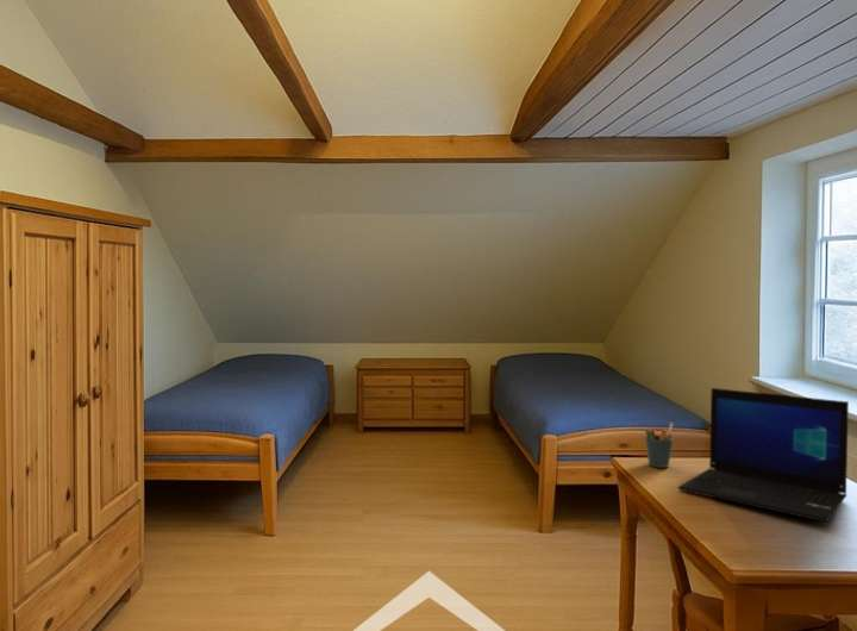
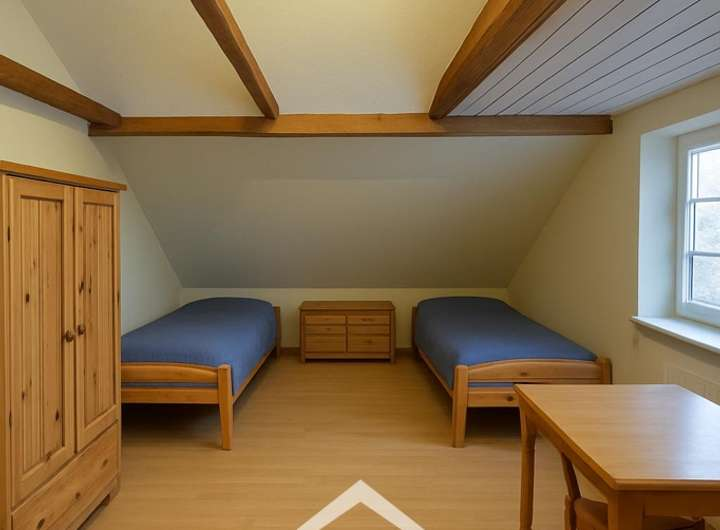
- pen holder [644,421,675,469]
- laptop [677,387,850,523]
